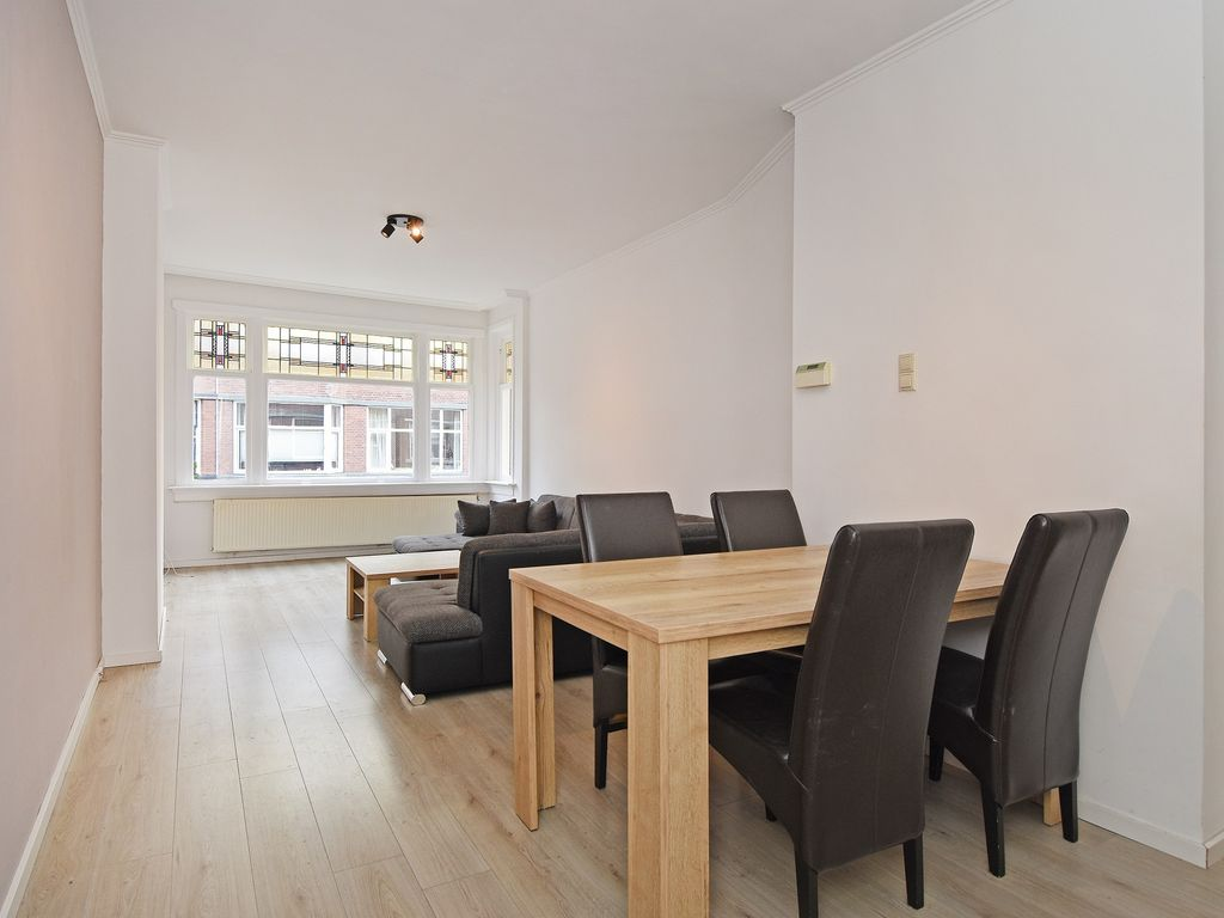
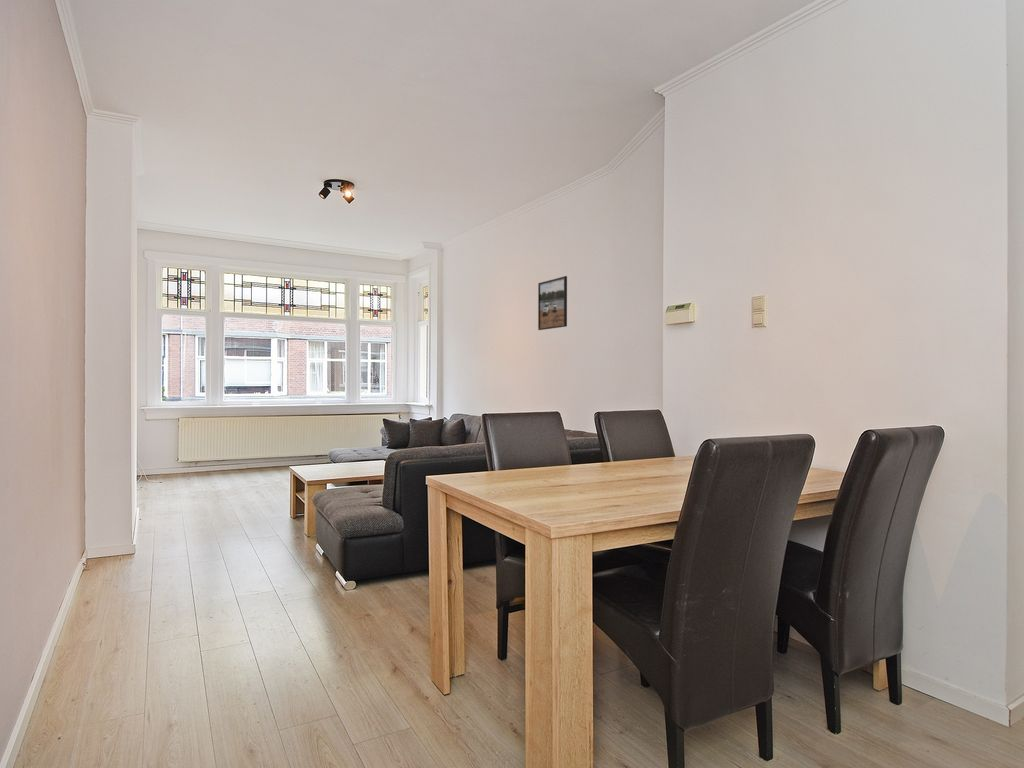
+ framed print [537,275,568,331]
